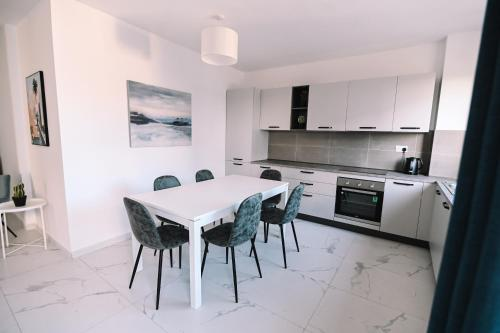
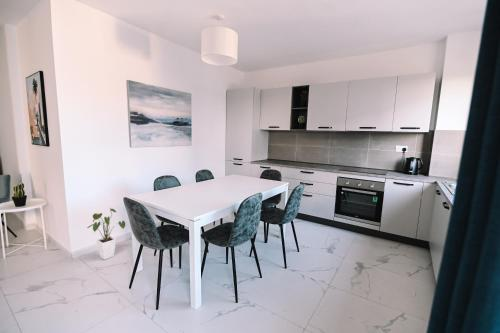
+ house plant [87,208,126,261]
